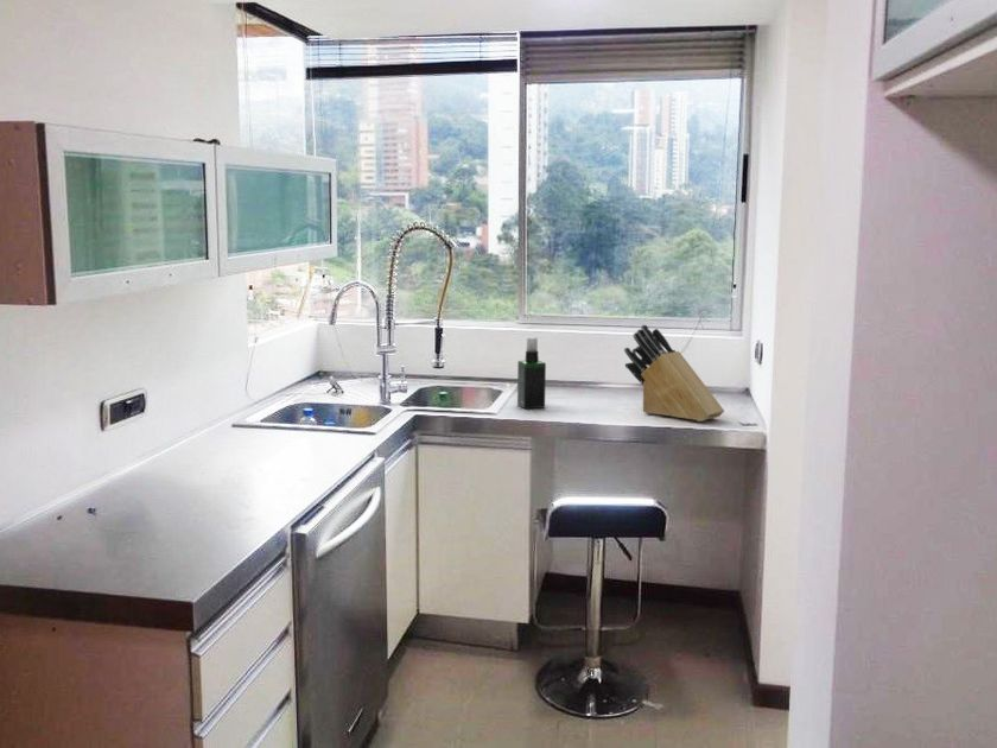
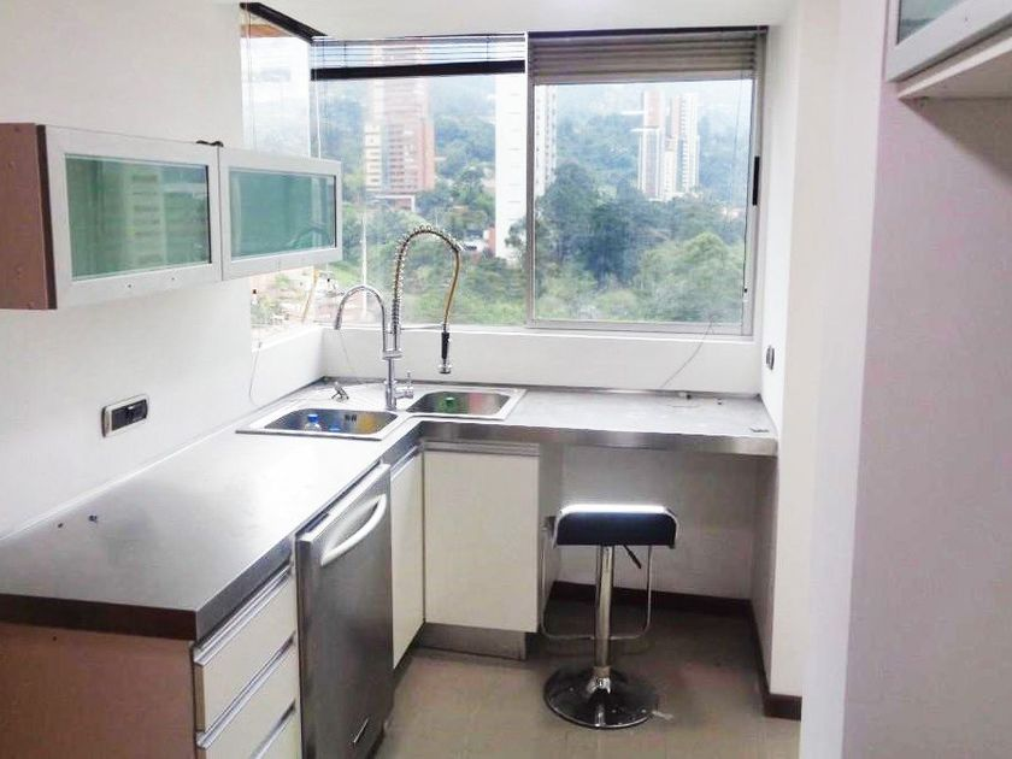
- spray bottle [516,336,547,410]
- knife block [623,324,725,423]
